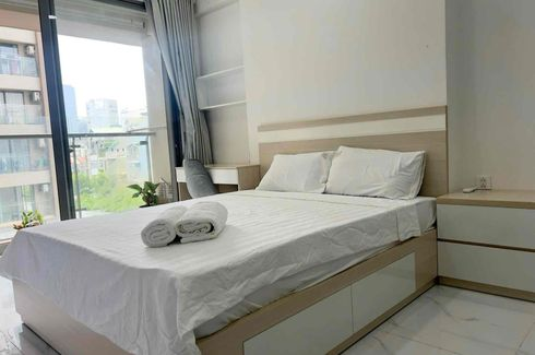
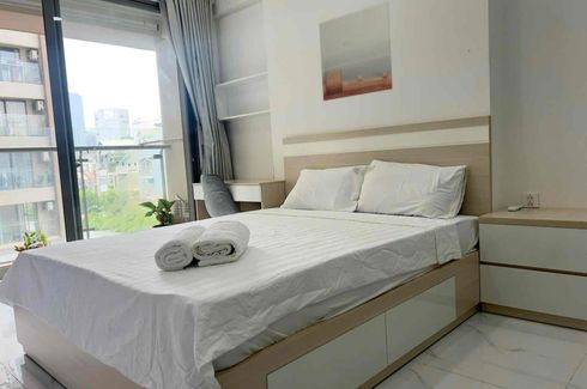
+ wall art [317,0,393,102]
